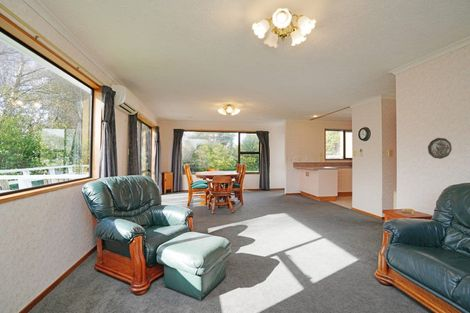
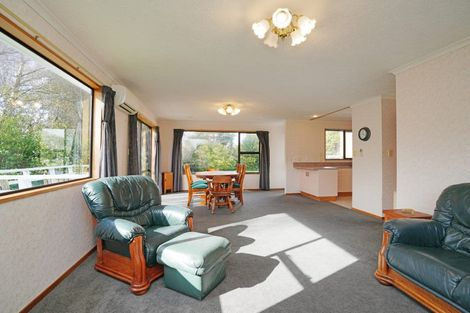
- decorative plate [427,137,453,160]
